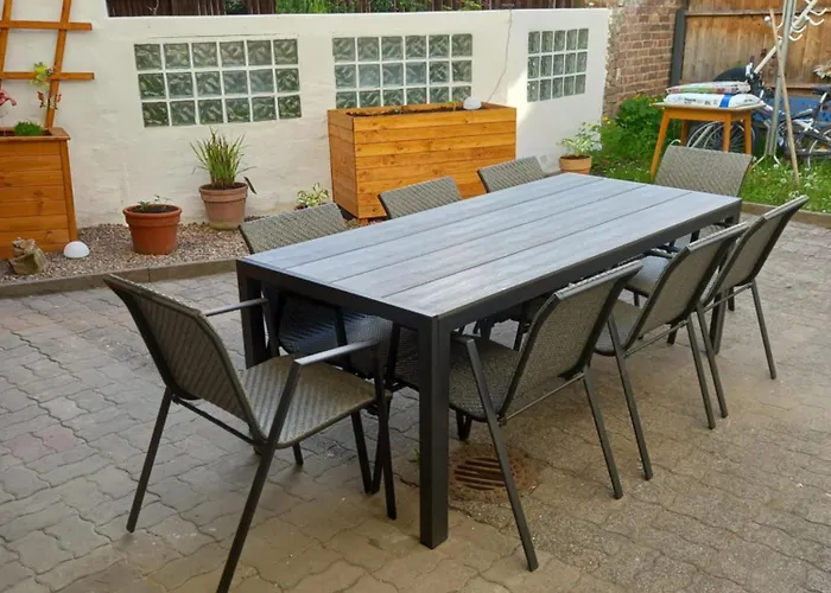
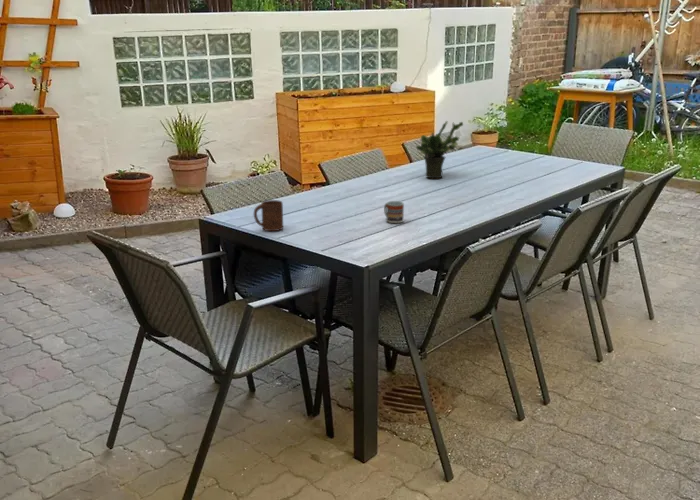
+ potted plant [415,120,464,179]
+ cup [253,199,284,232]
+ cup [383,200,405,224]
